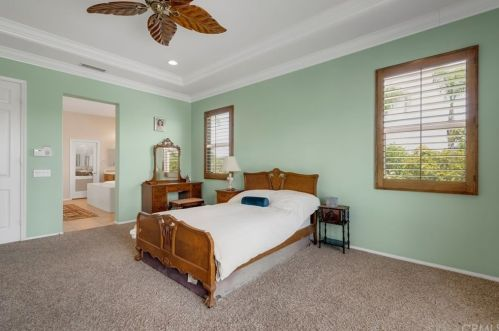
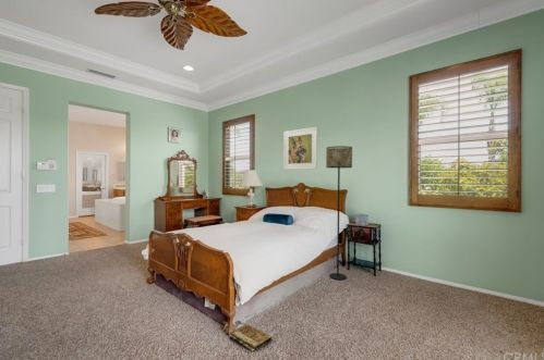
+ book [228,323,273,352]
+ floor lamp [325,145,353,281]
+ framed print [282,126,318,171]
